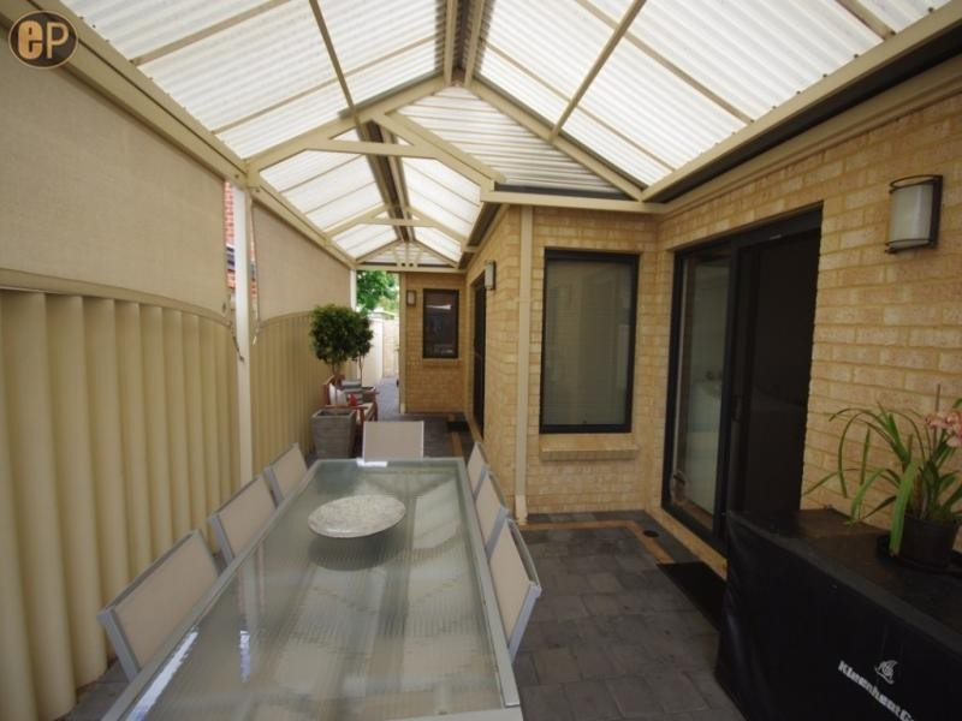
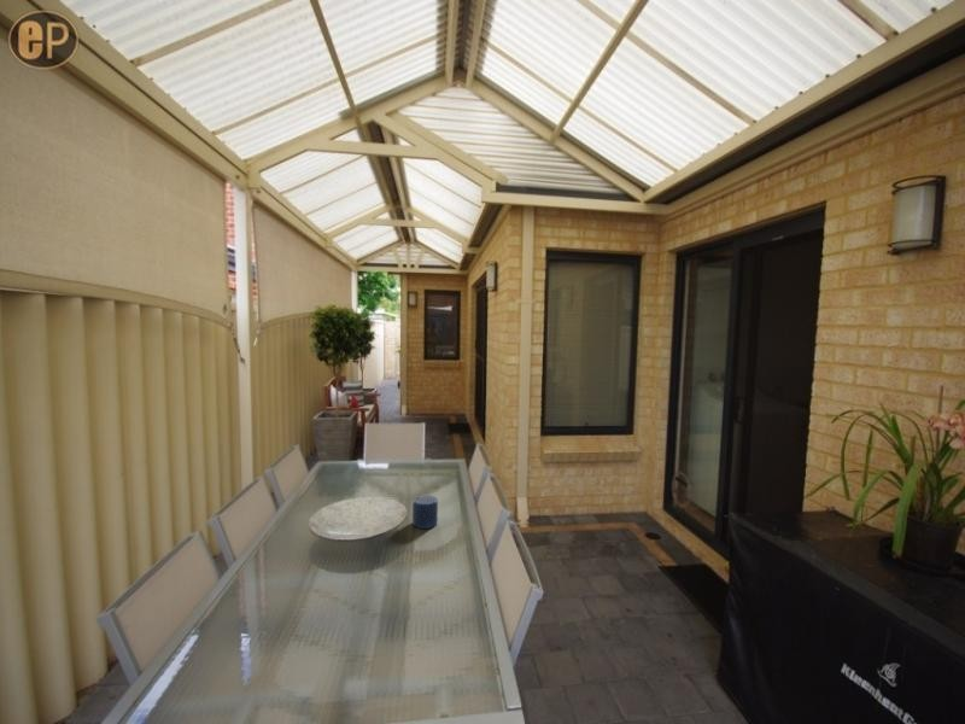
+ candle [411,494,439,530]
